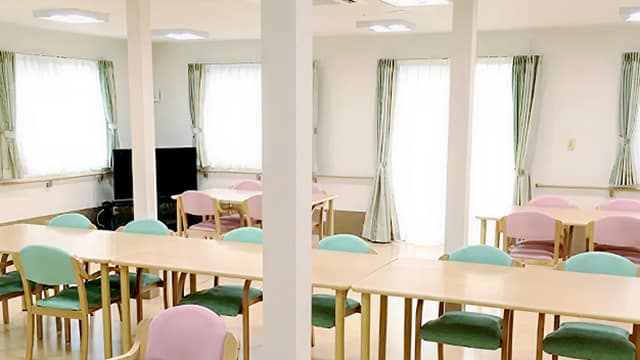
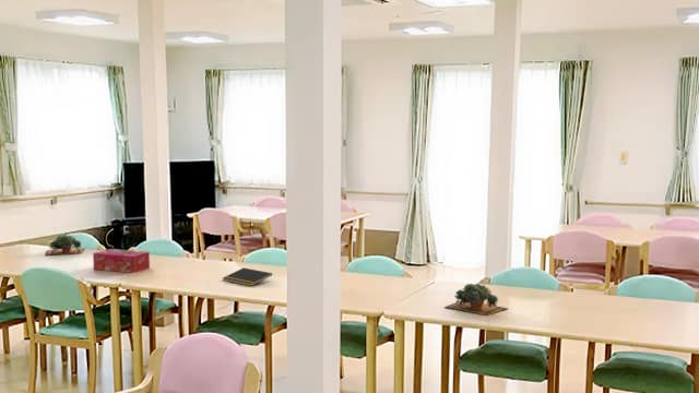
+ notepad [222,266,273,287]
+ tissue box [92,248,151,274]
+ succulent plant [44,234,85,257]
+ succulent plant [443,283,509,317]
